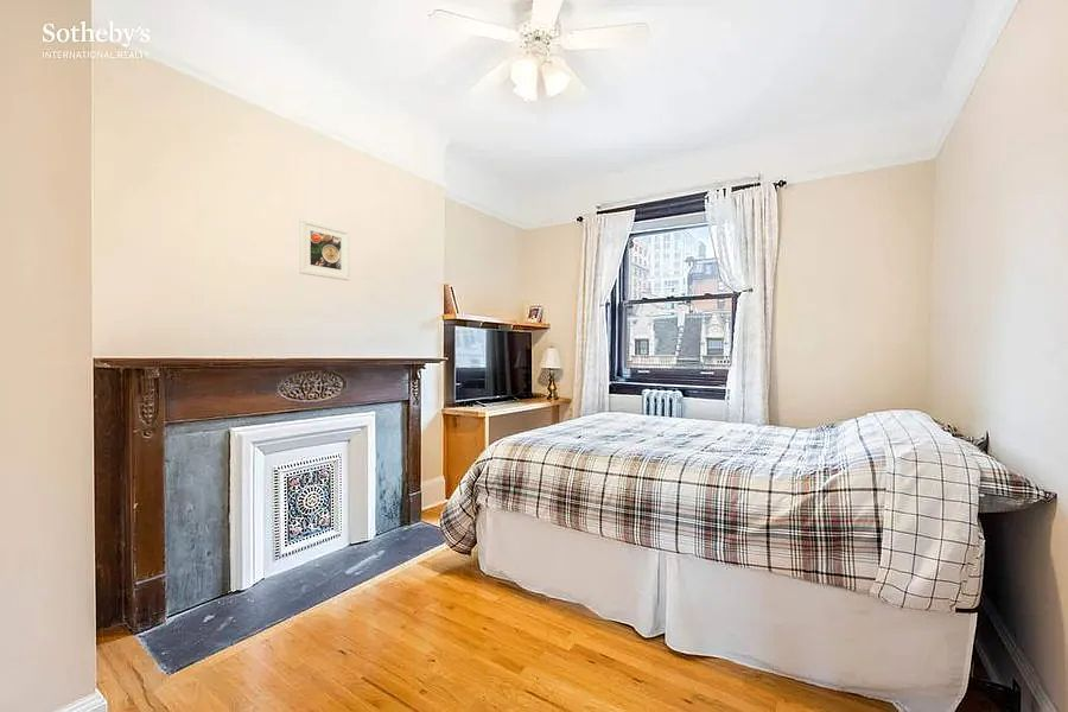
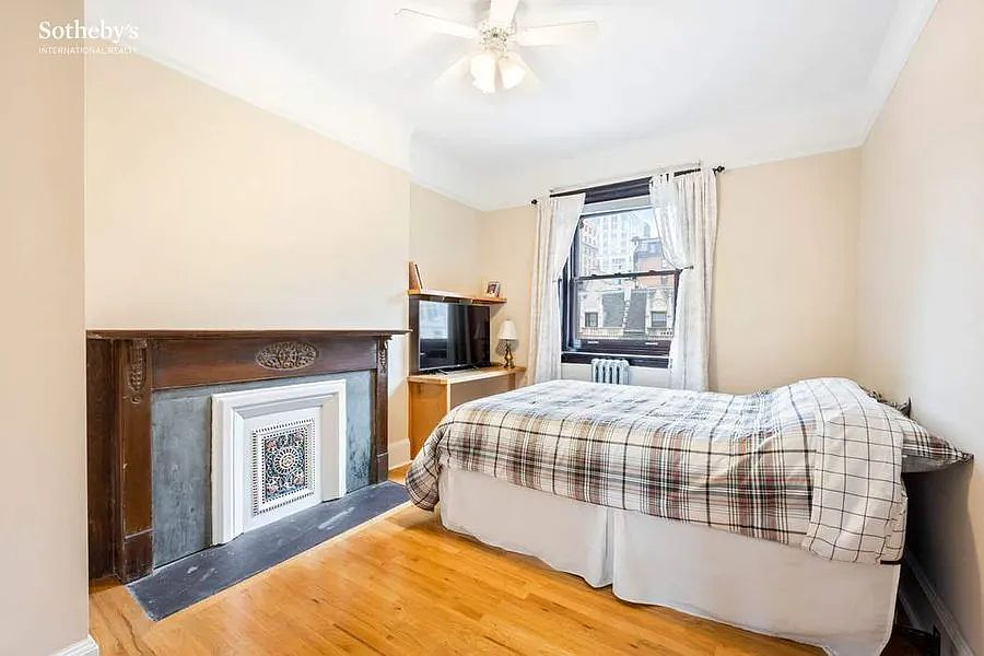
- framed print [298,217,351,281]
